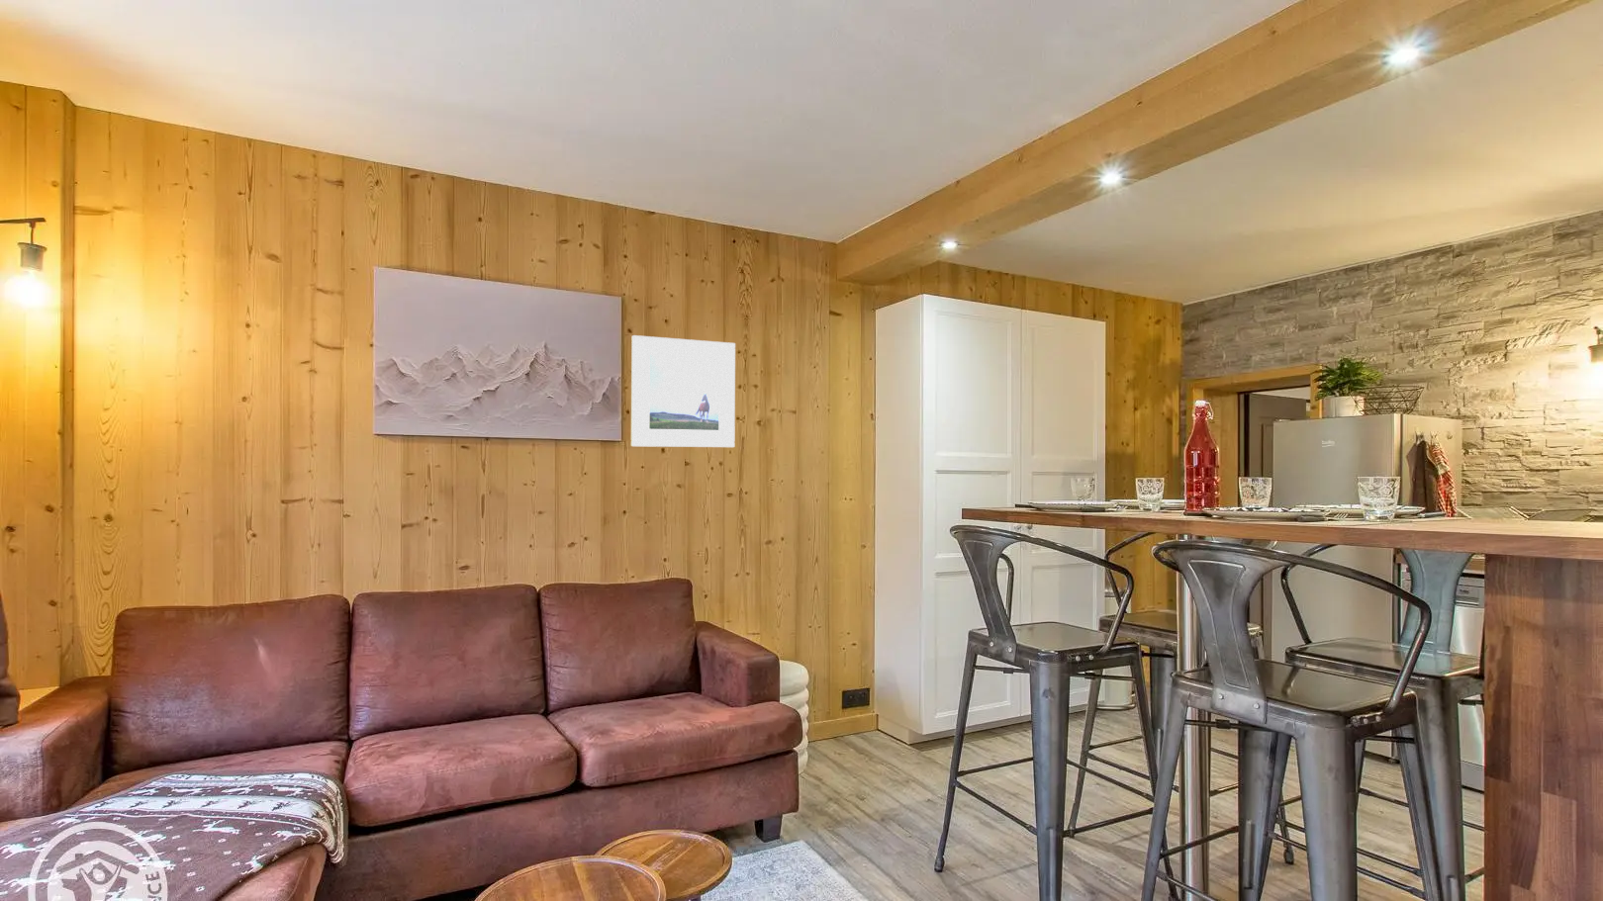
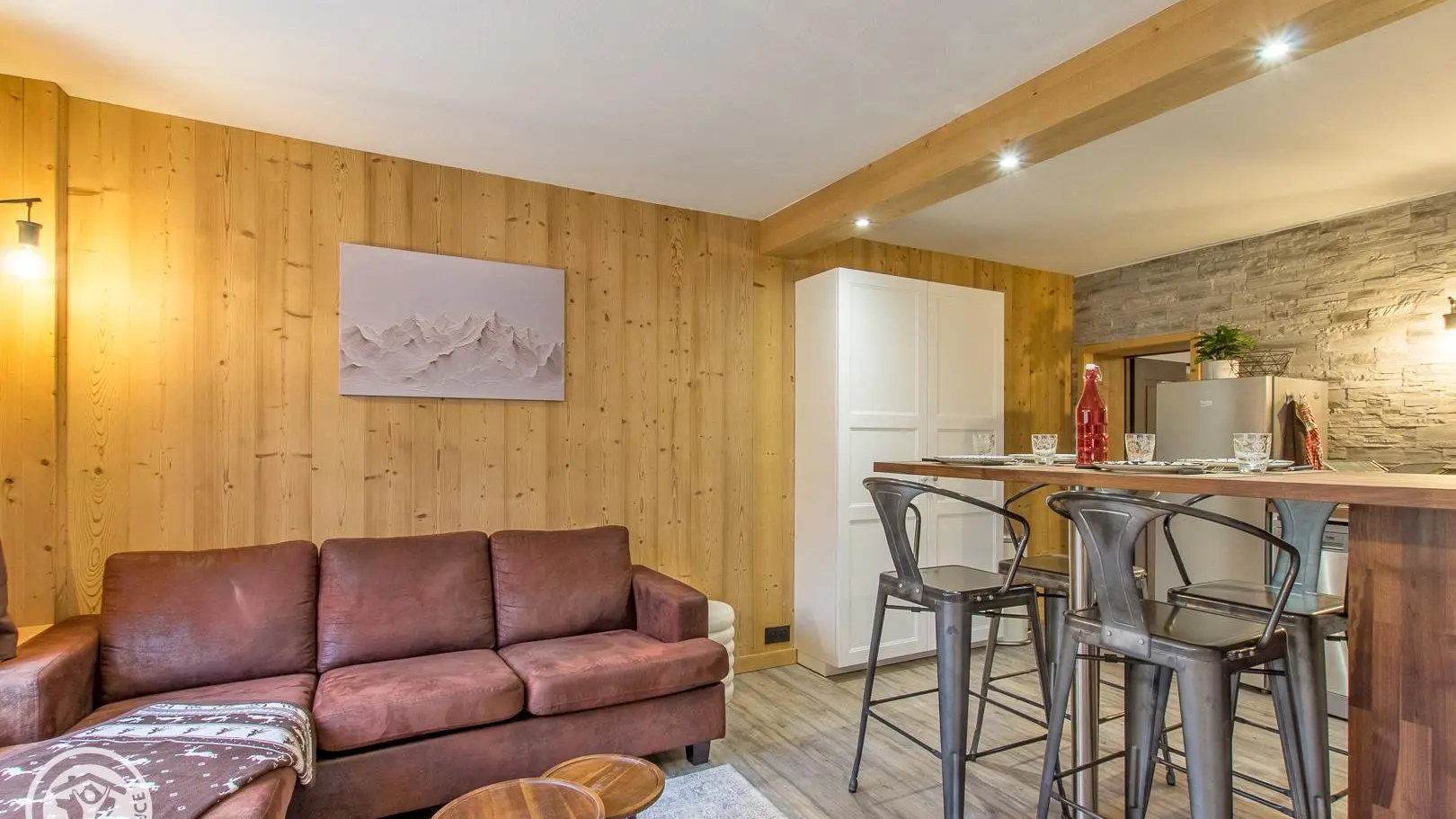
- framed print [631,334,737,448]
